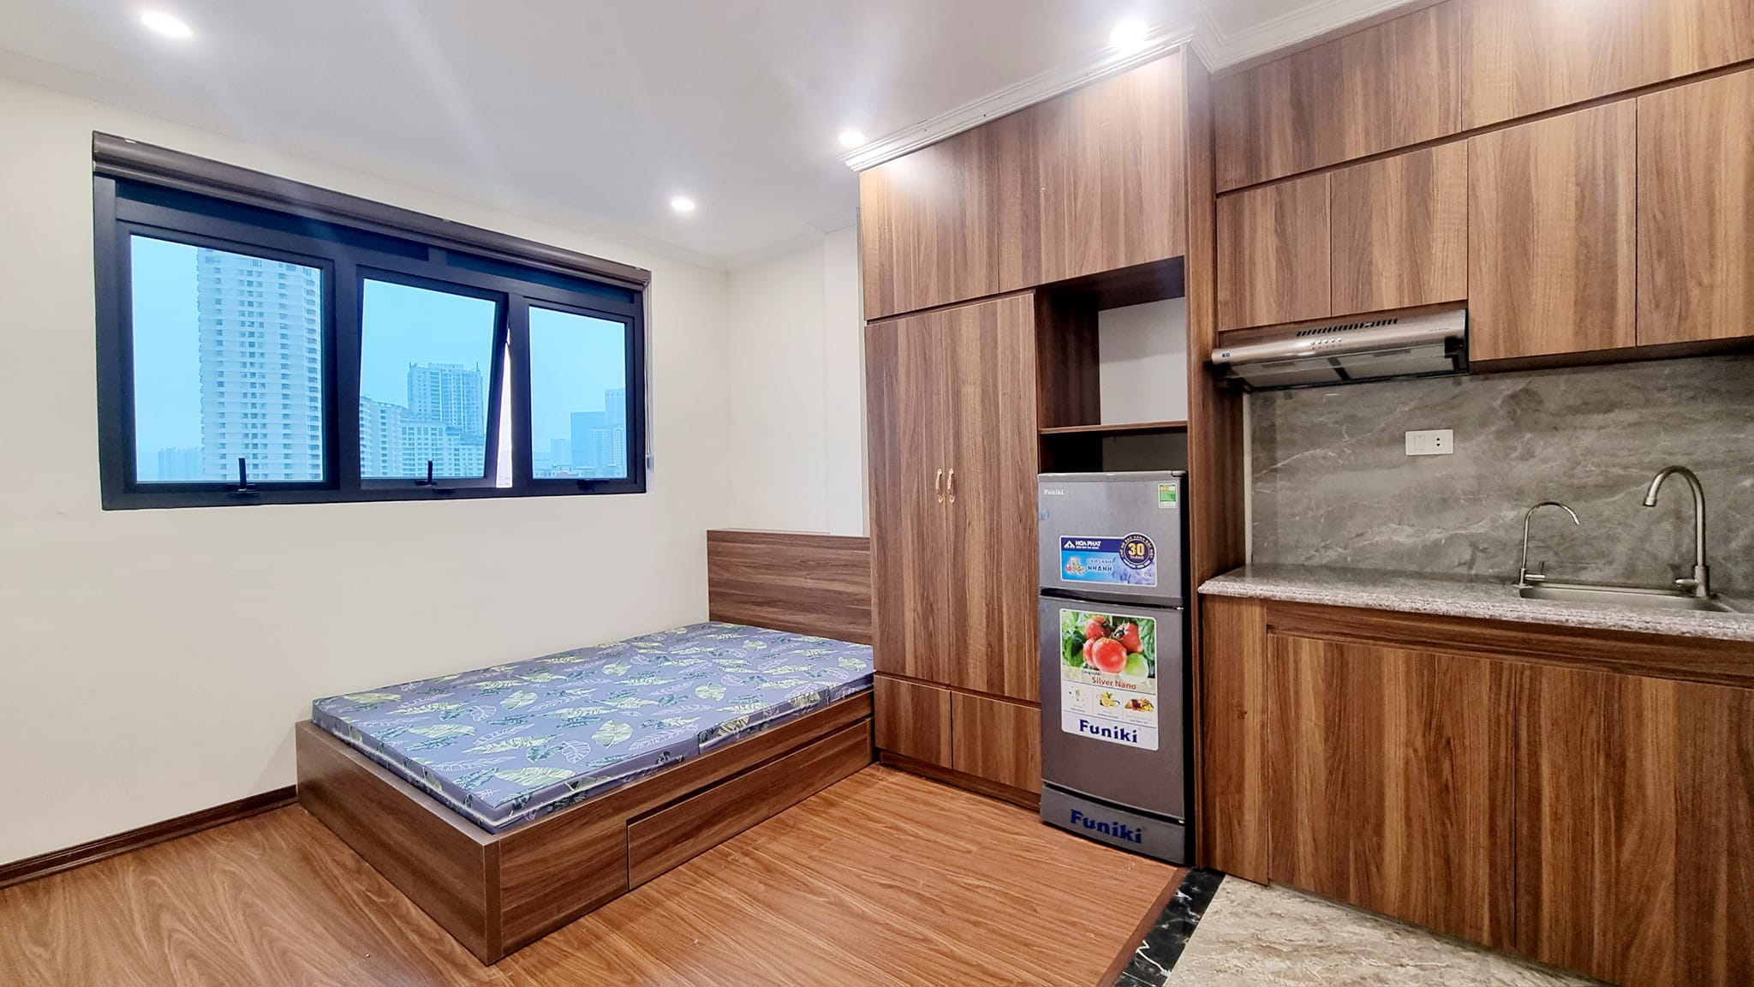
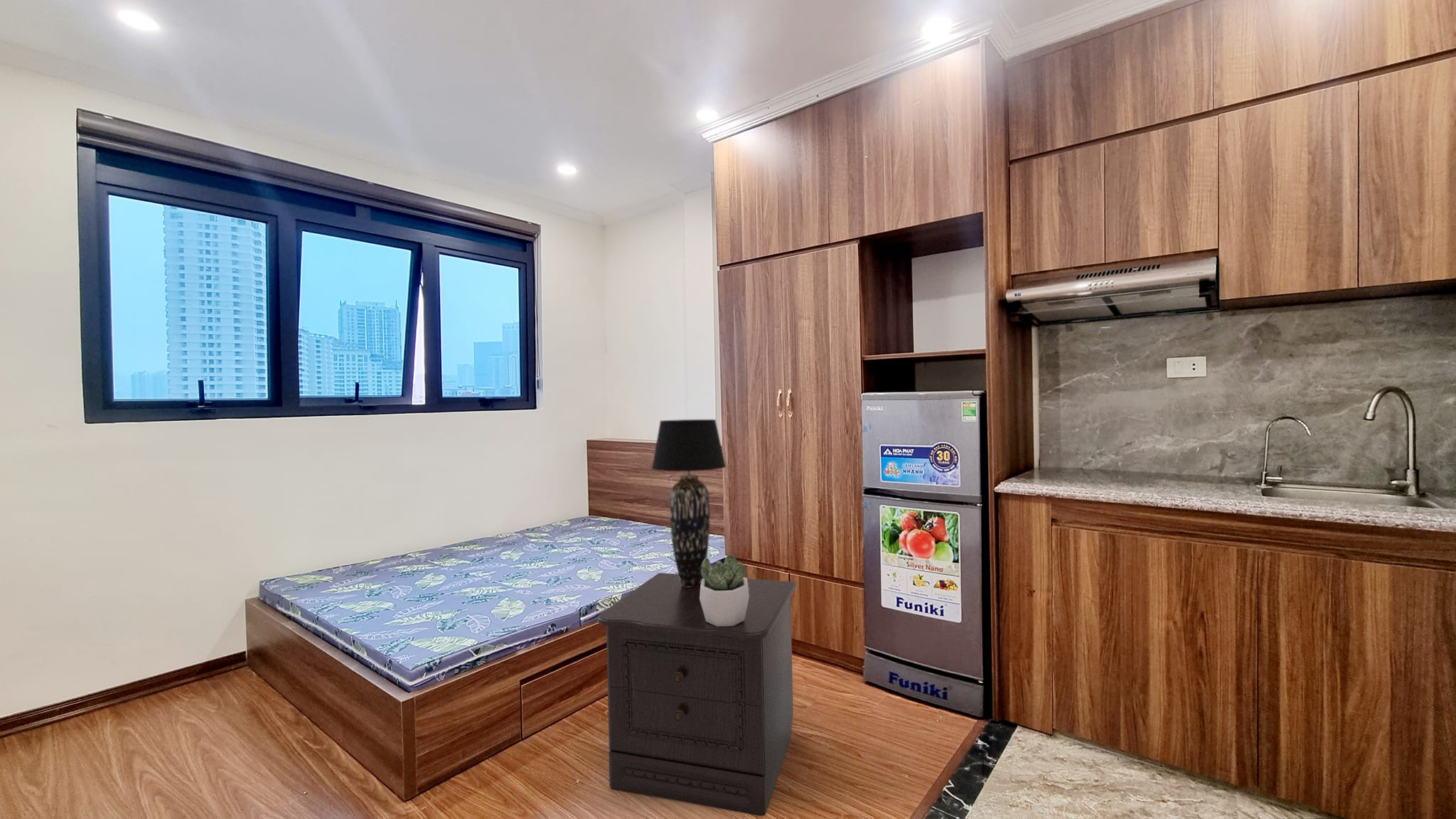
+ table lamp [651,419,727,587]
+ nightstand [597,572,797,817]
+ succulent plant [700,554,749,626]
